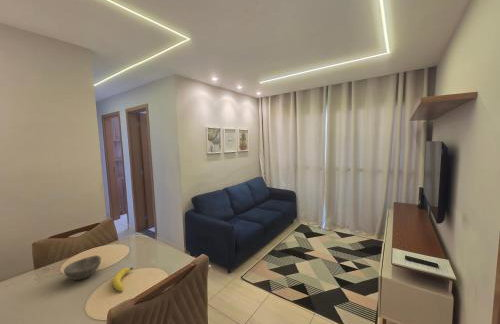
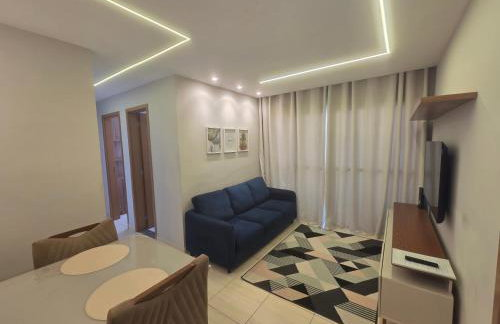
- banana [111,266,134,293]
- bowl [63,254,102,281]
